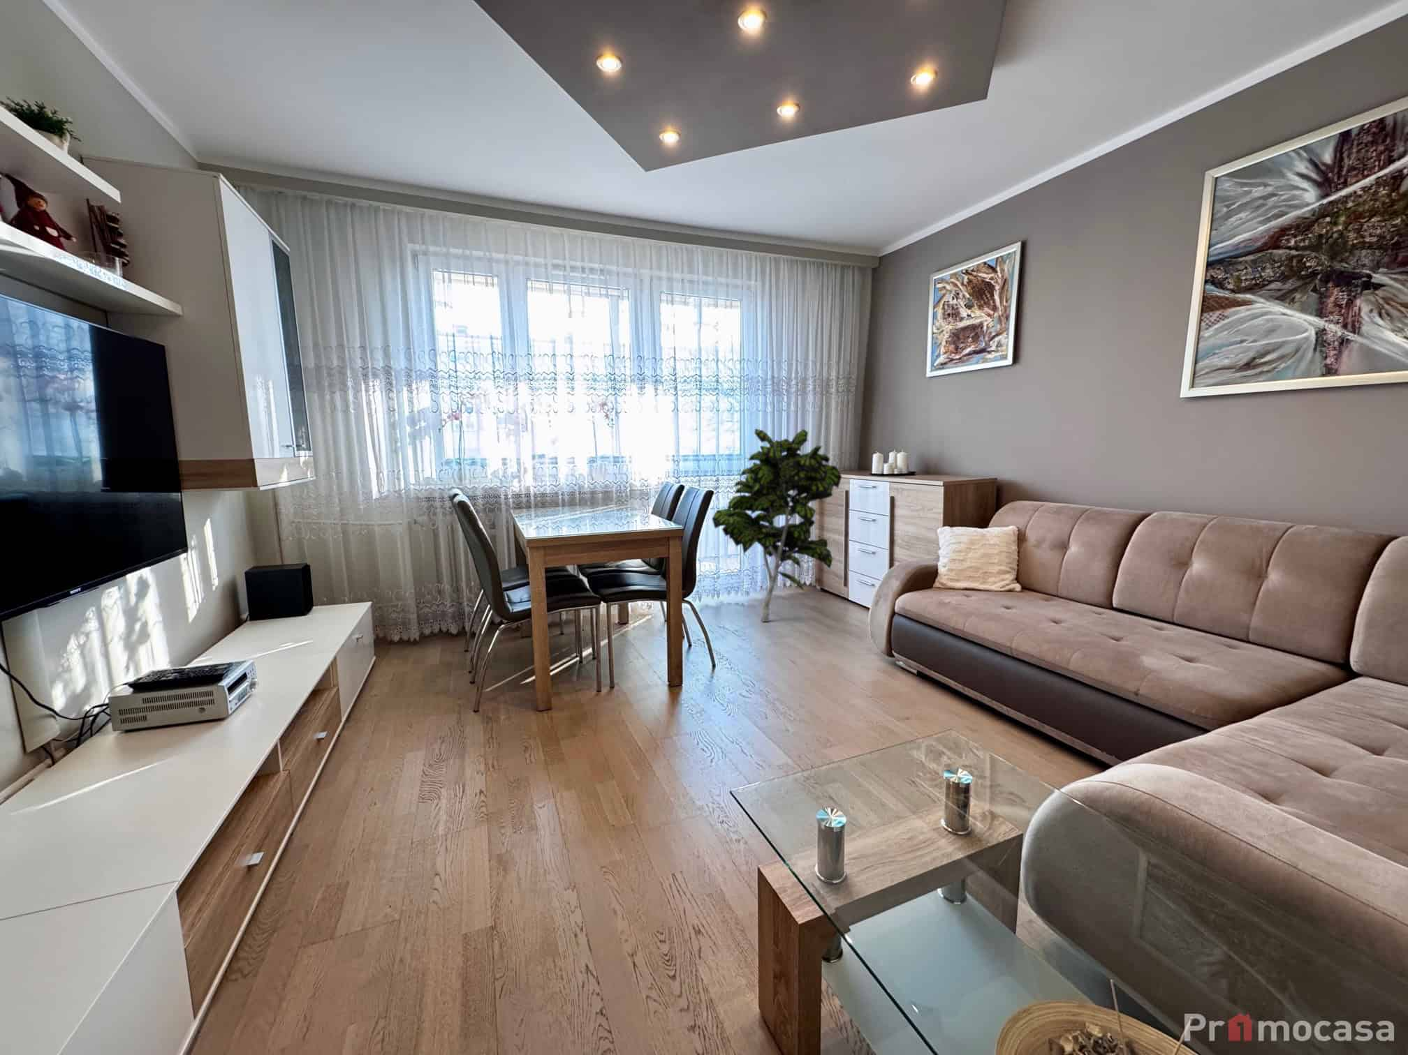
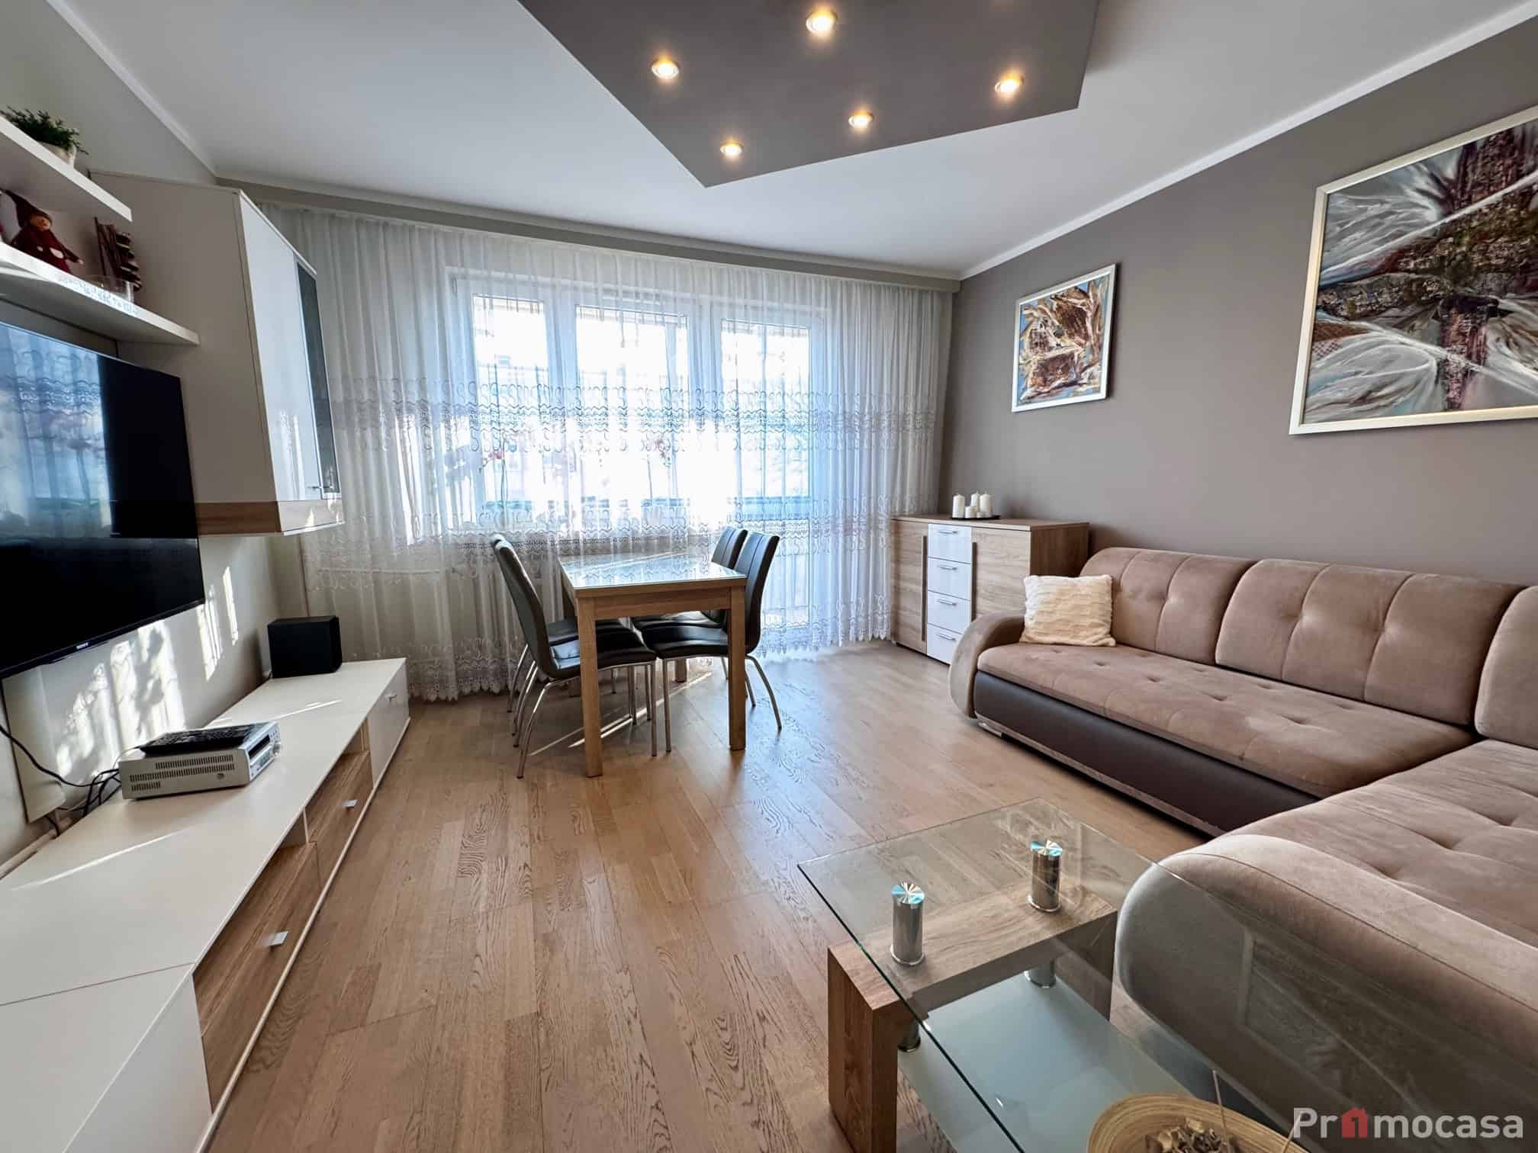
- indoor plant [711,428,843,623]
